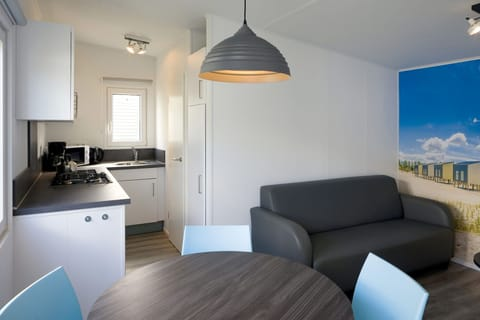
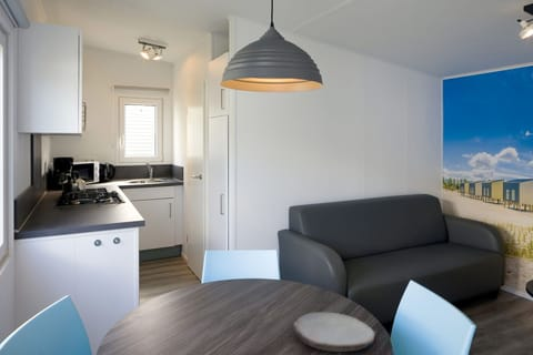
+ plate [292,312,376,353]
